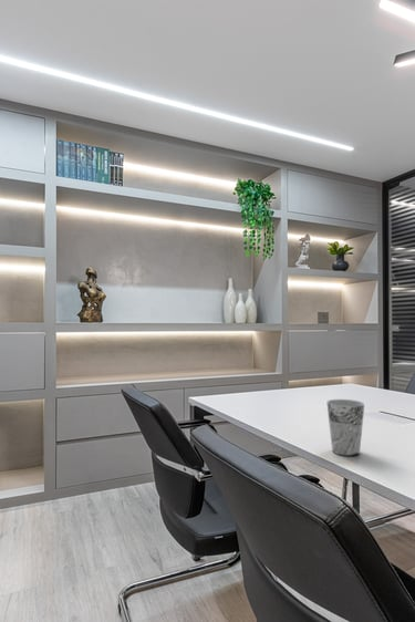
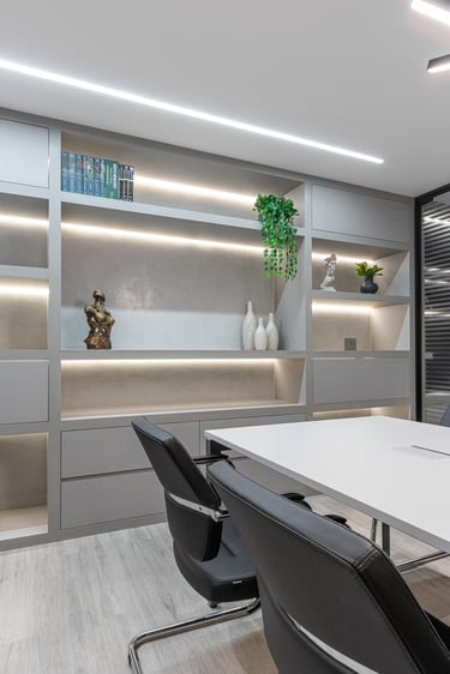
- cup [325,398,365,457]
